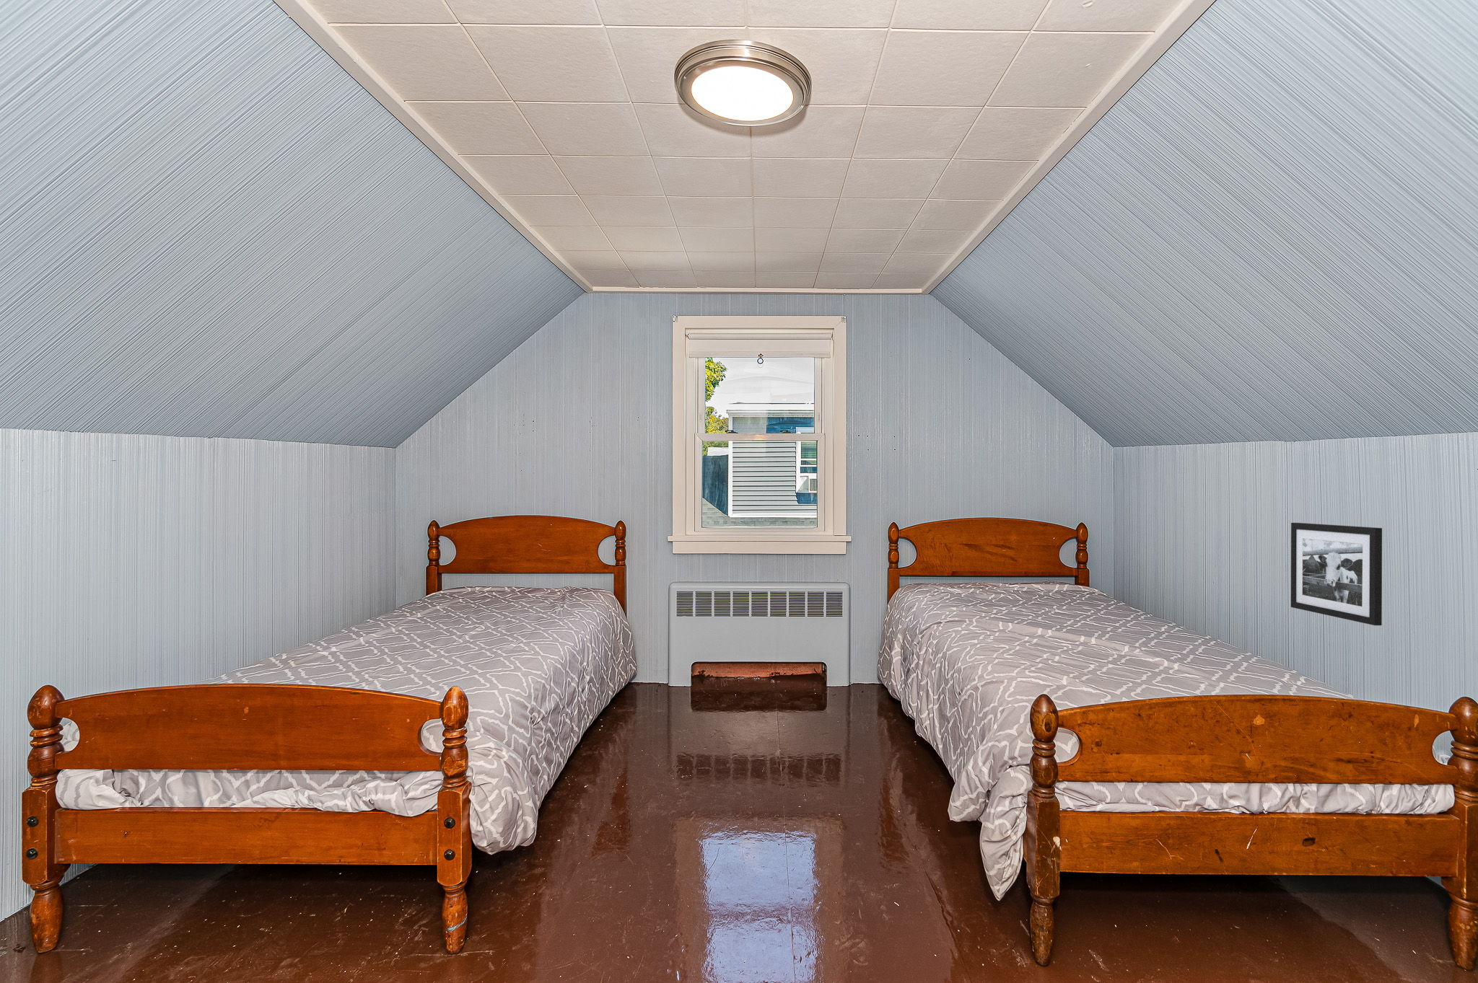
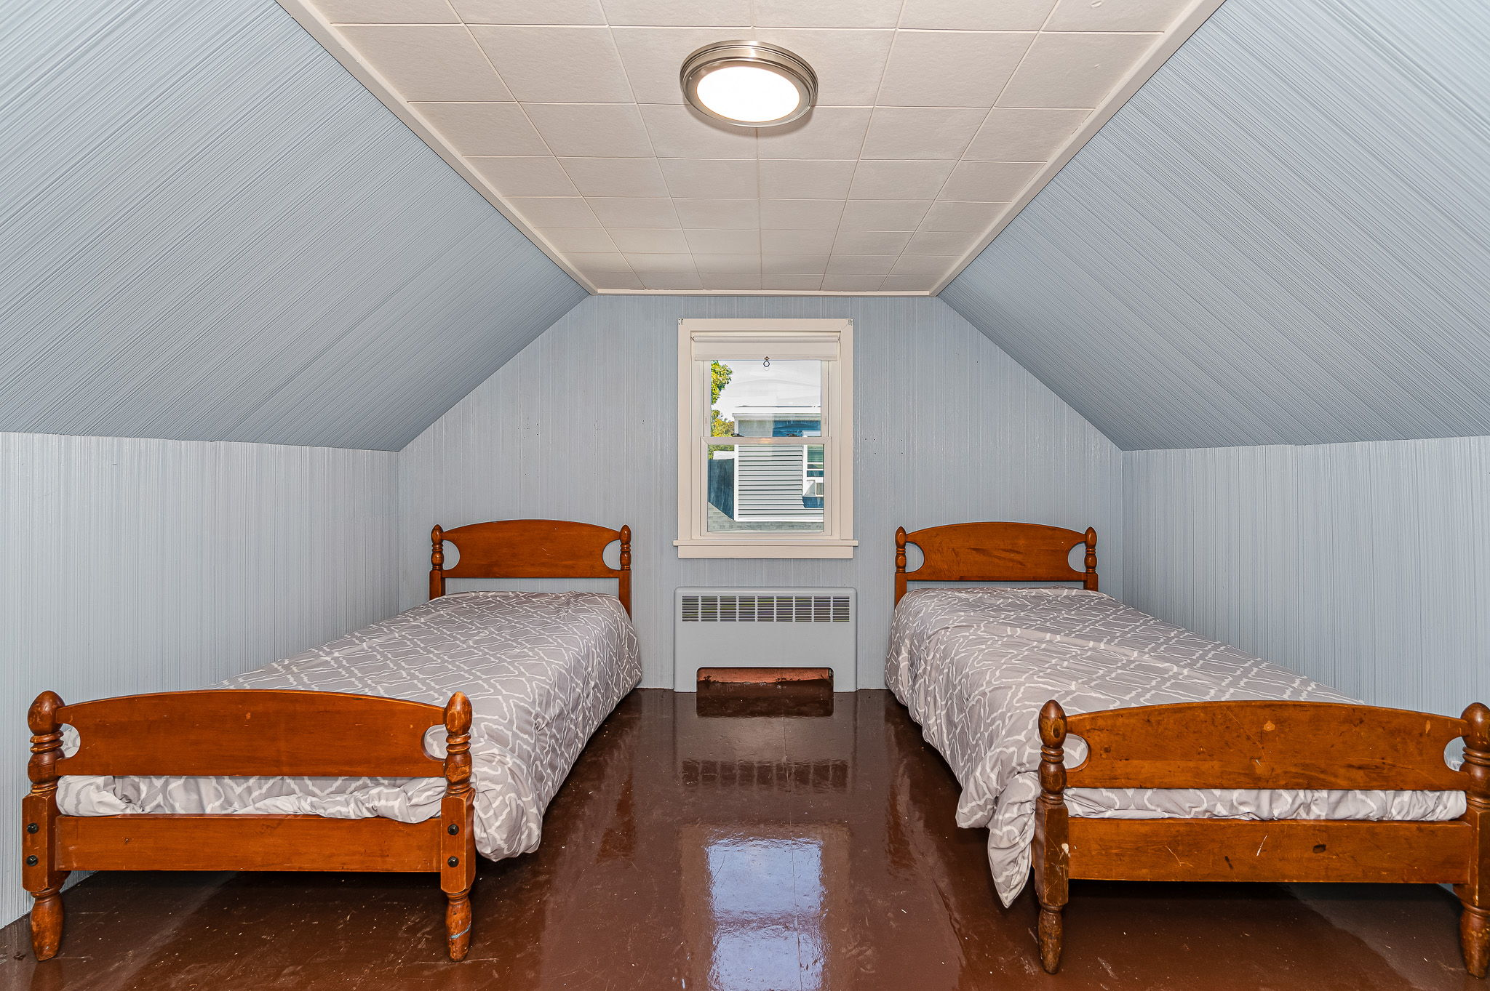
- picture frame [1290,522,1383,626]
